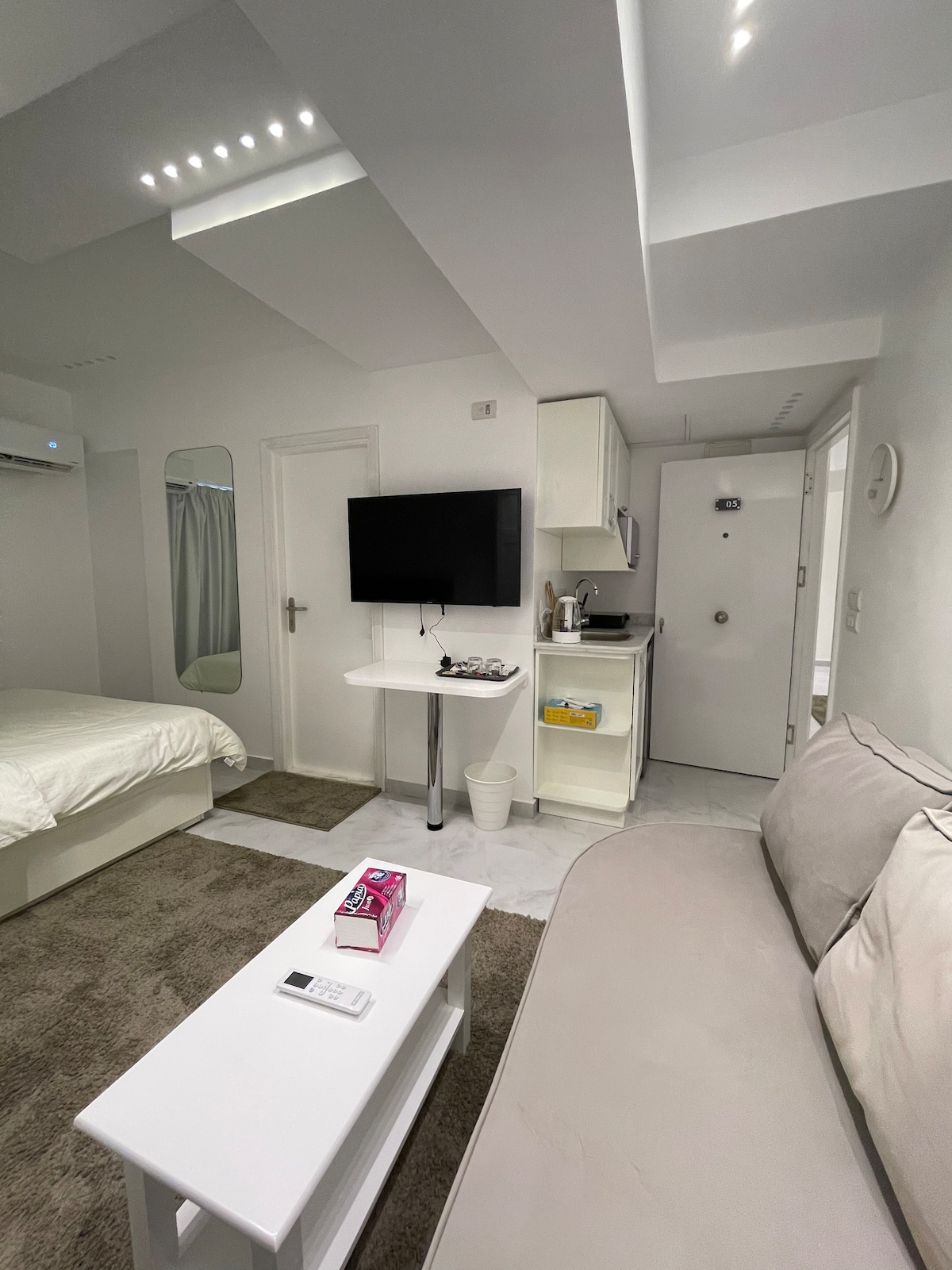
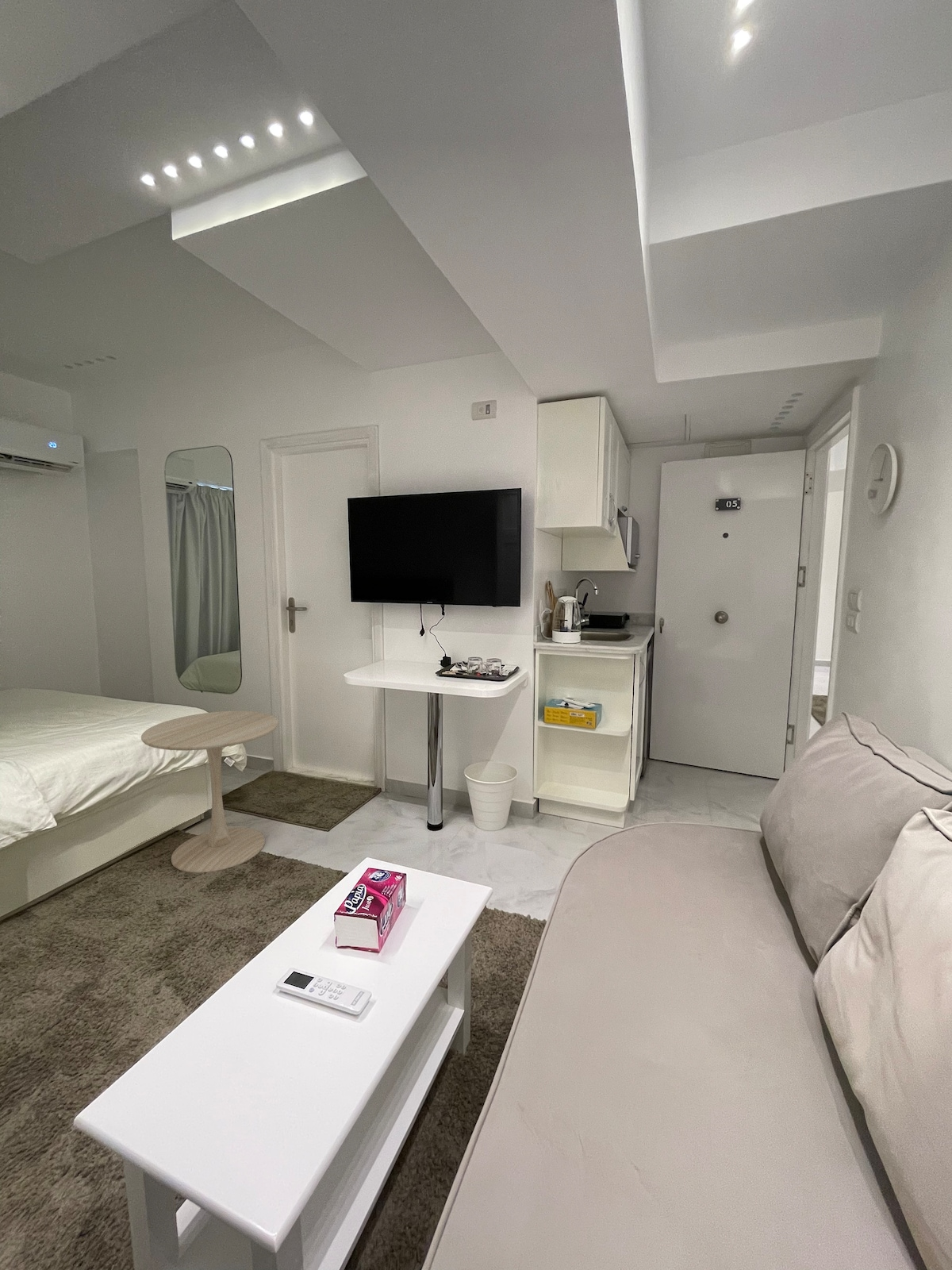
+ side table [140,710,279,874]
